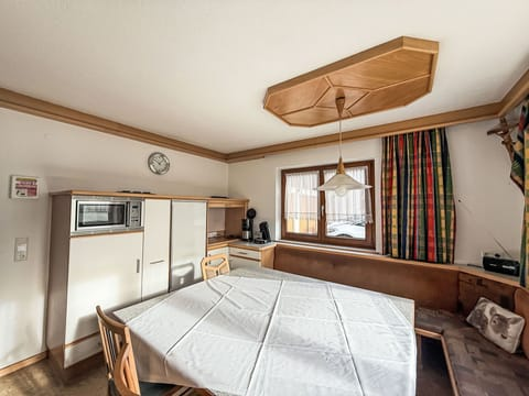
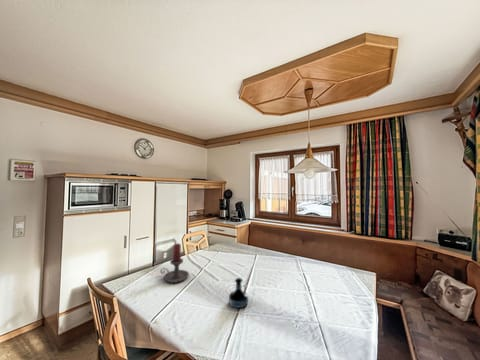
+ tequila bottle [228,277,249,309]
+ candle holder [160,243,190,284]
